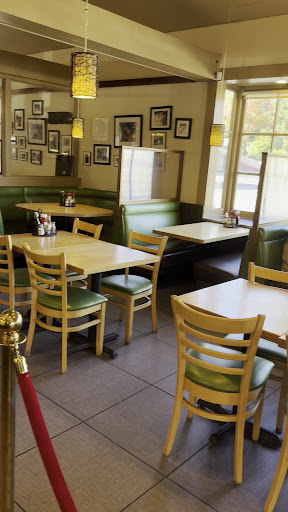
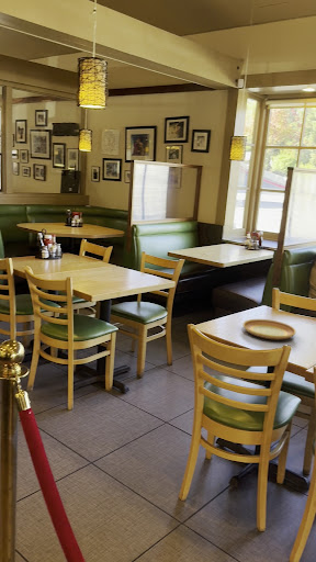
+ plate [242,318,297,341]
